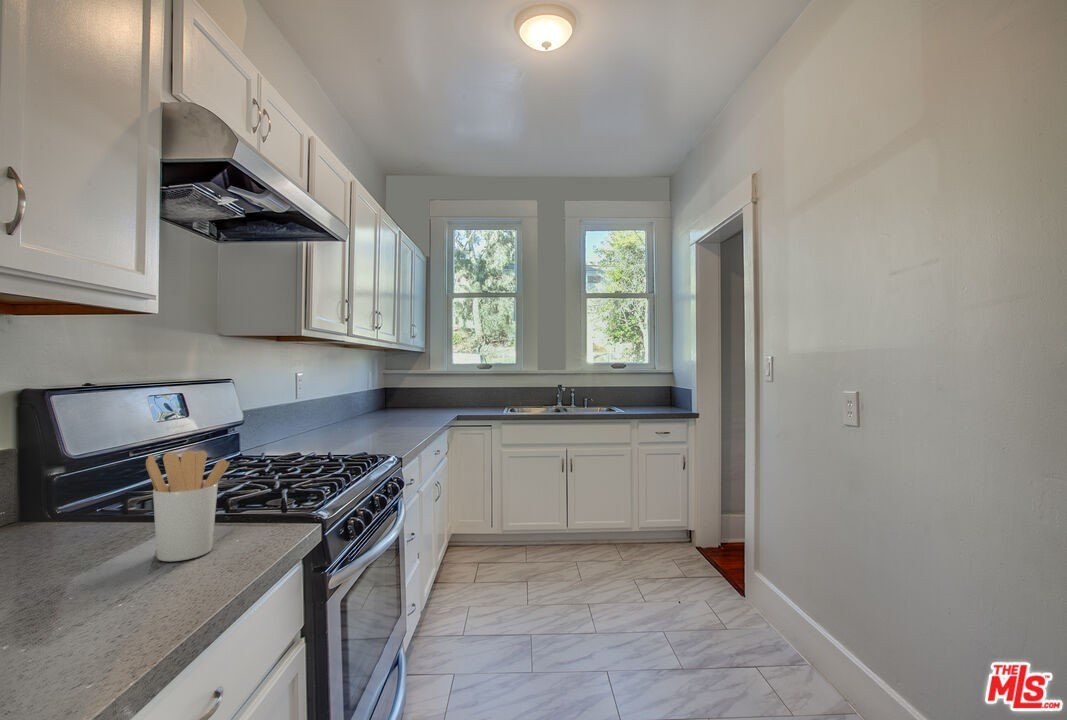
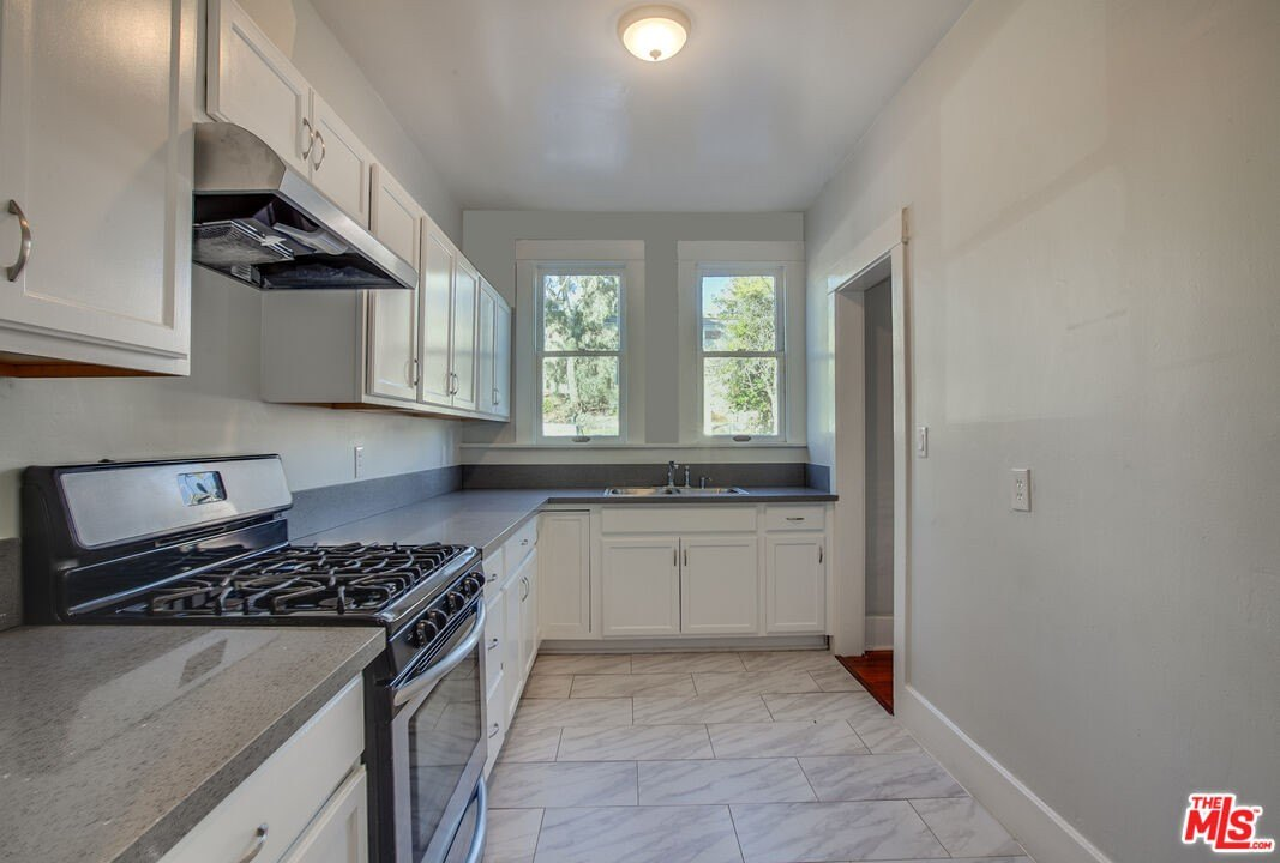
- utensil holder [145,449,231,562]
